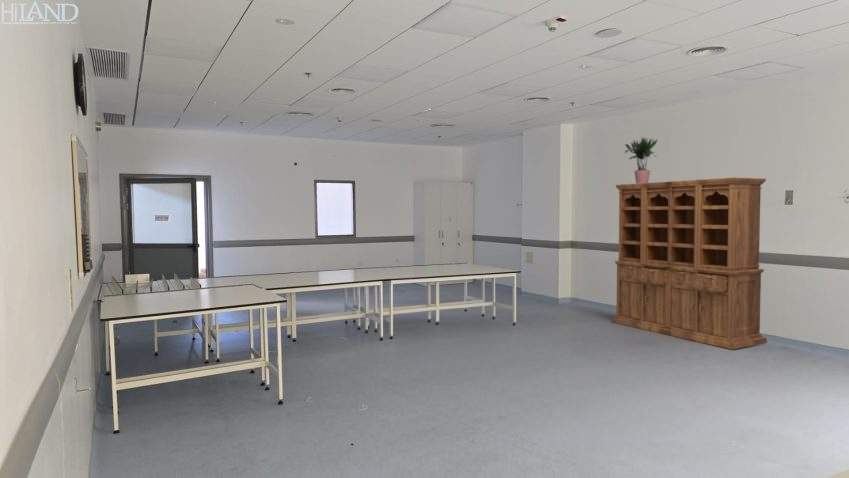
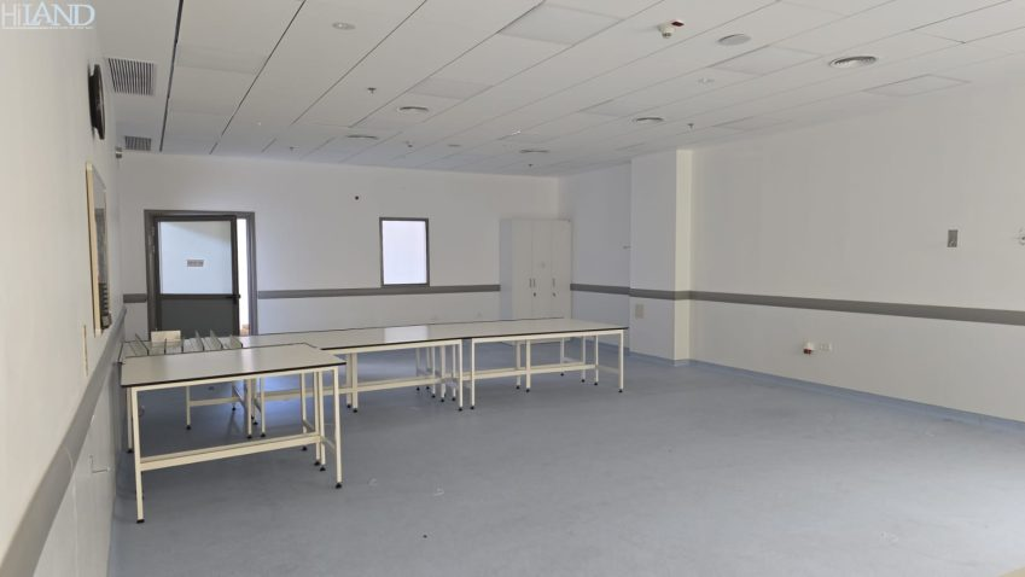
- bookcase [610,177,768,351]
- potted plant [624,136,659,184]
